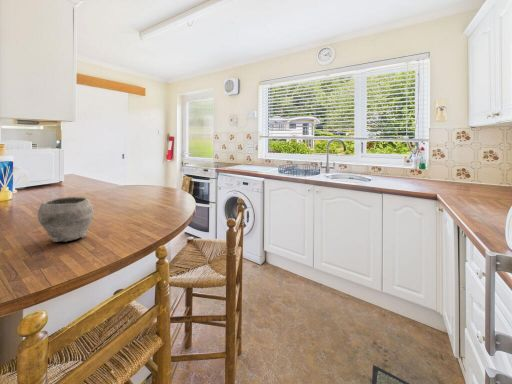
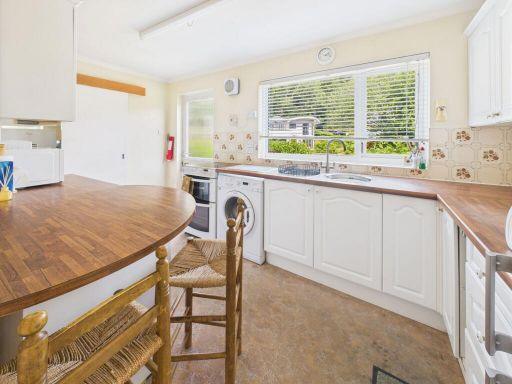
- bowl [37,196,95,243]
